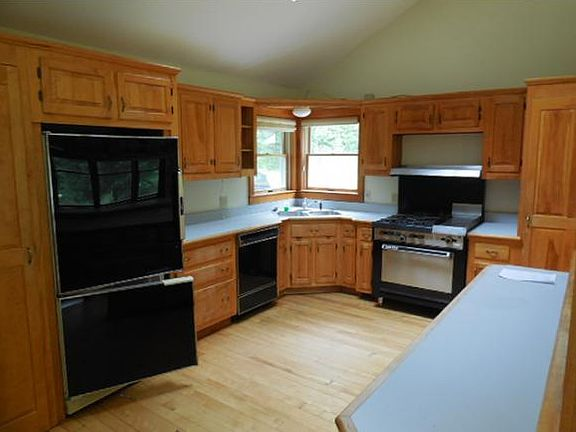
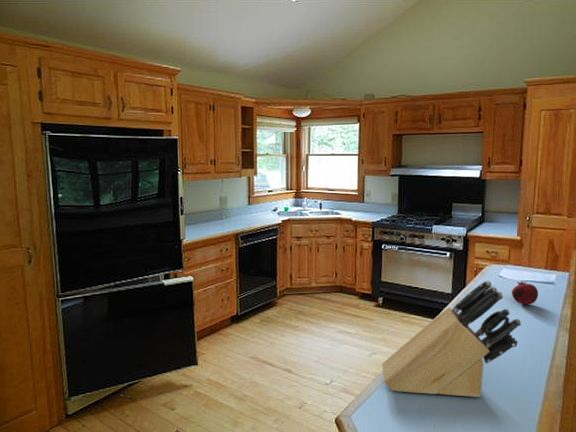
+ knife block [381,280,522,398]
+ fruit [511,280,539,305]
